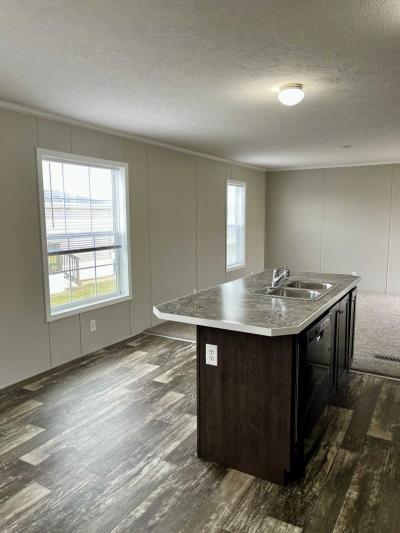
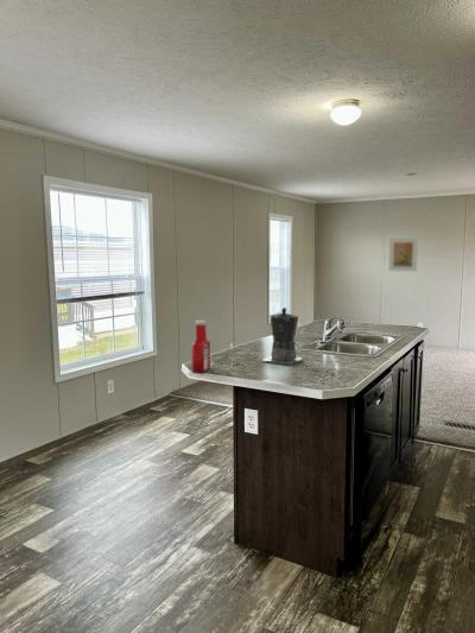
+ soap bottle [190,319,211,374]
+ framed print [387,236,419,272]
+ coffee maker [261,306,304,367]
